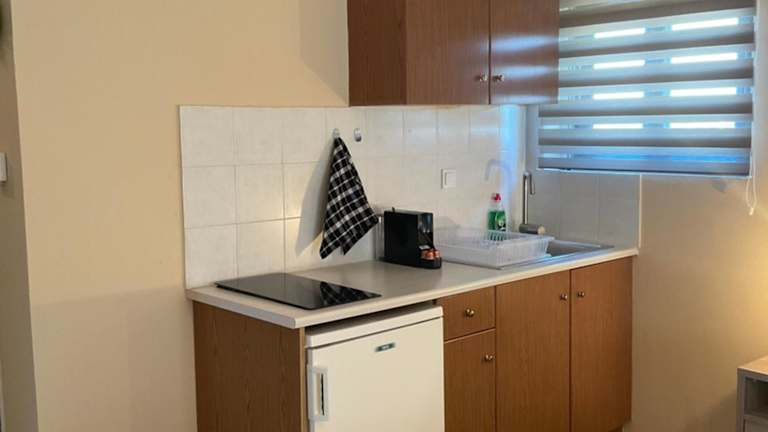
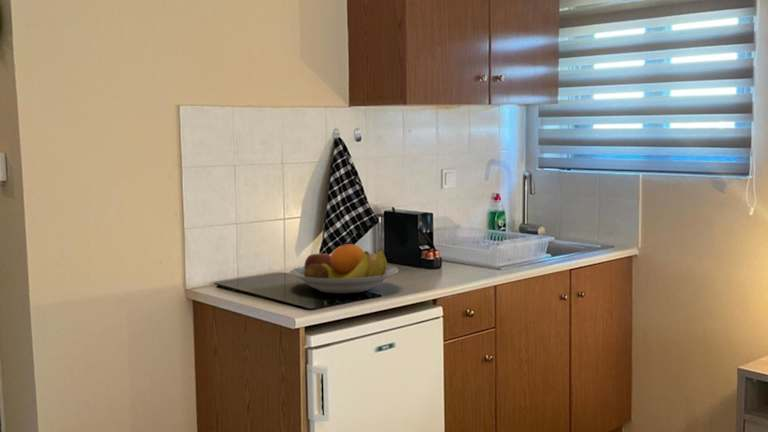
+ fruit bowl [289,243,399,294]
